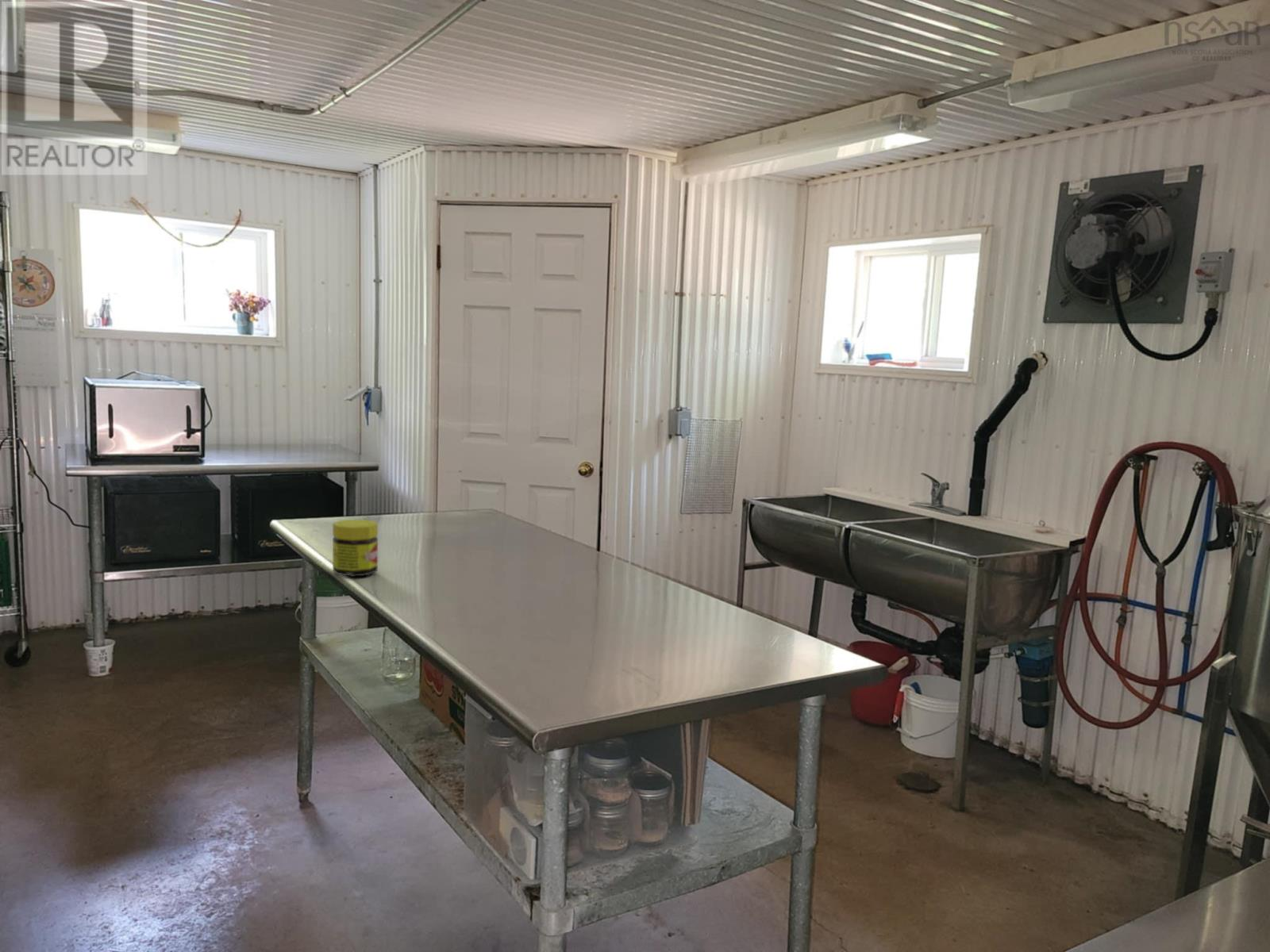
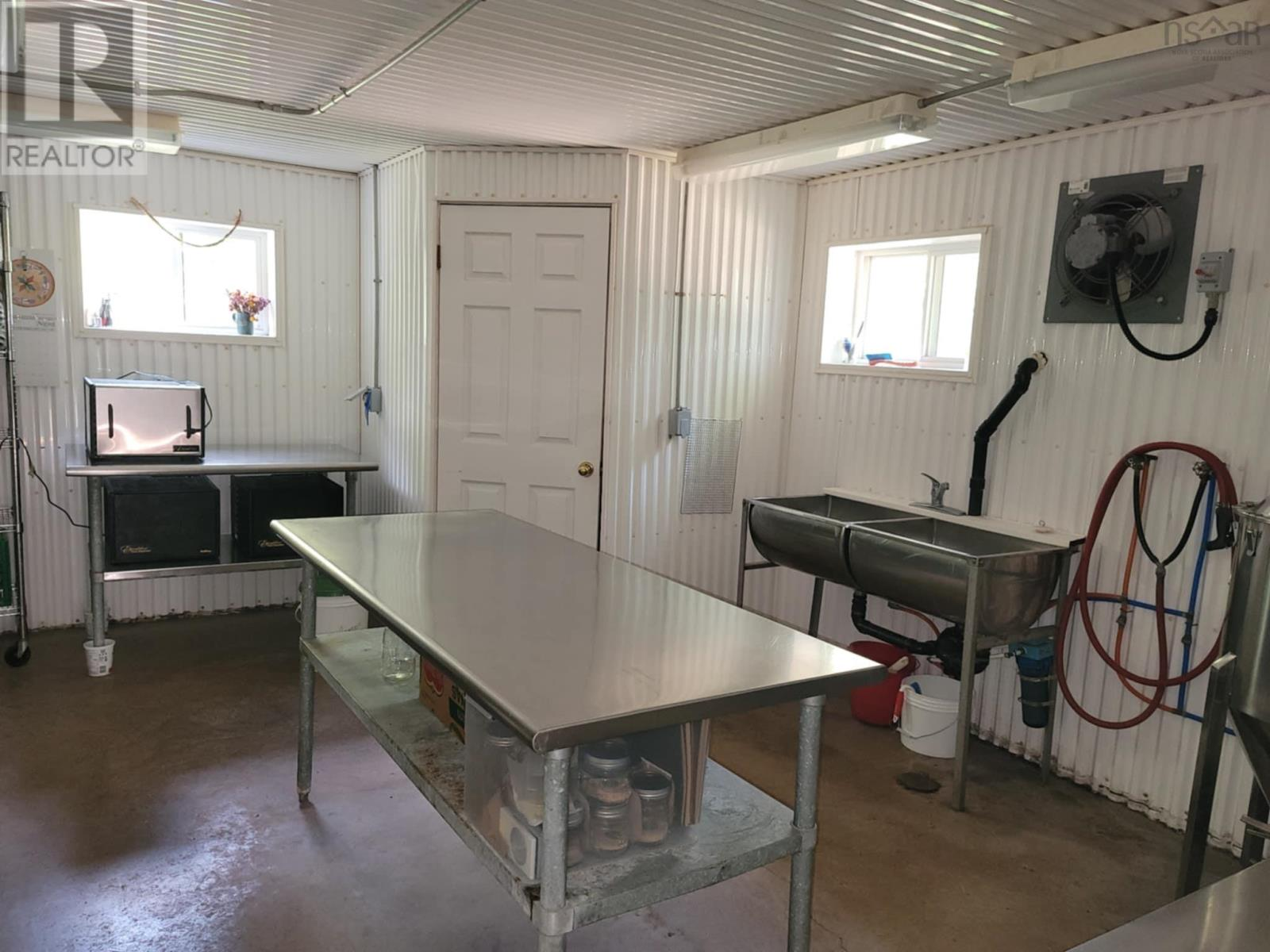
- jar [332,519,379,578]
